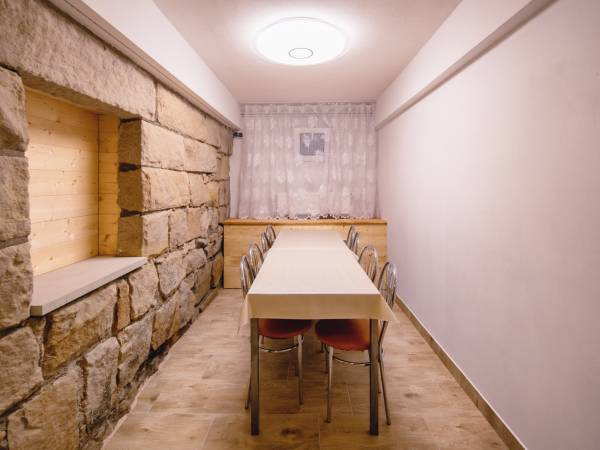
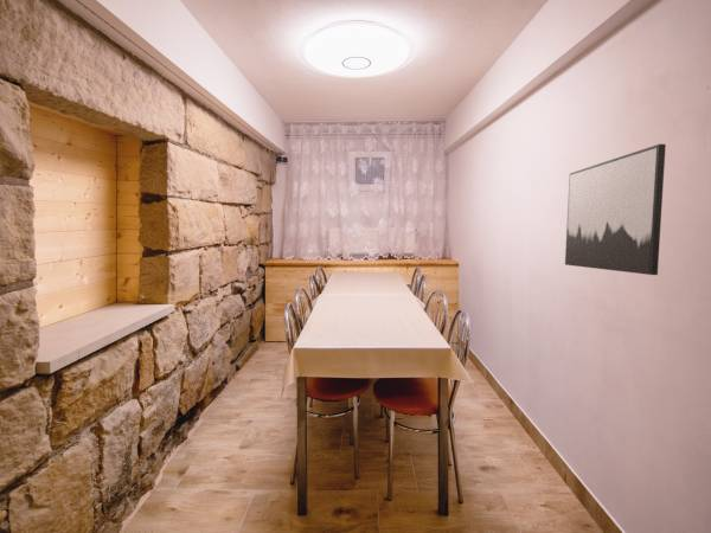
+ wall art [564,143,667,276]
